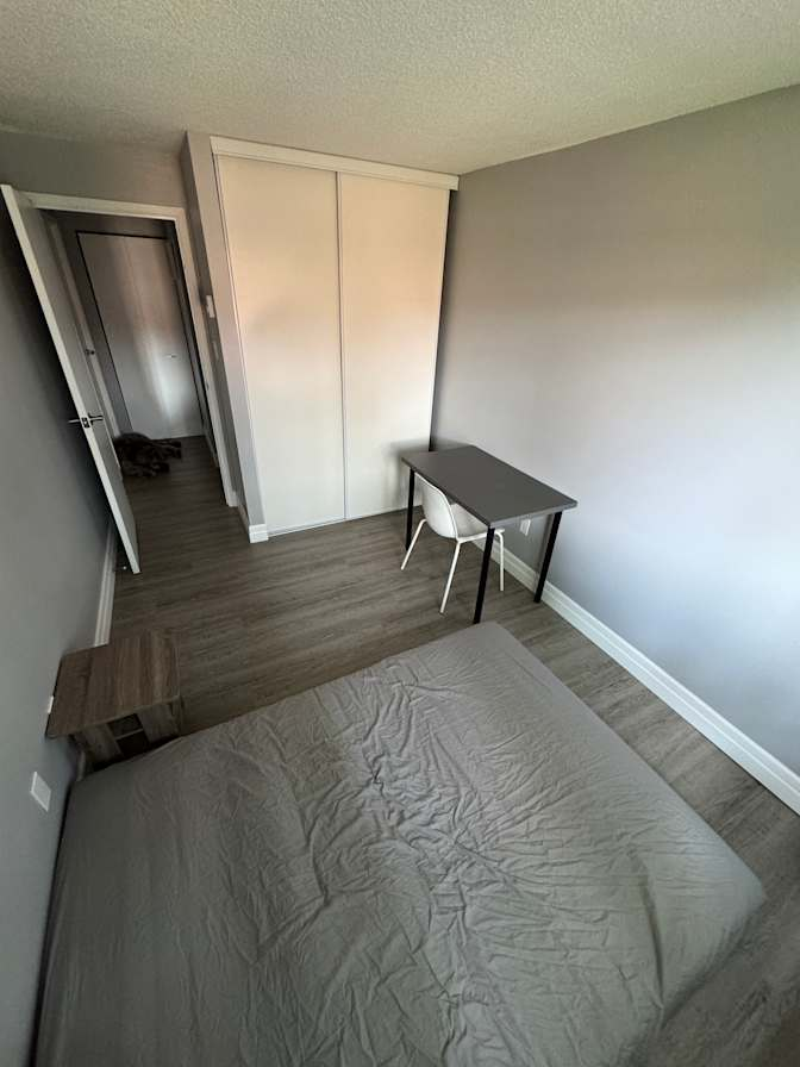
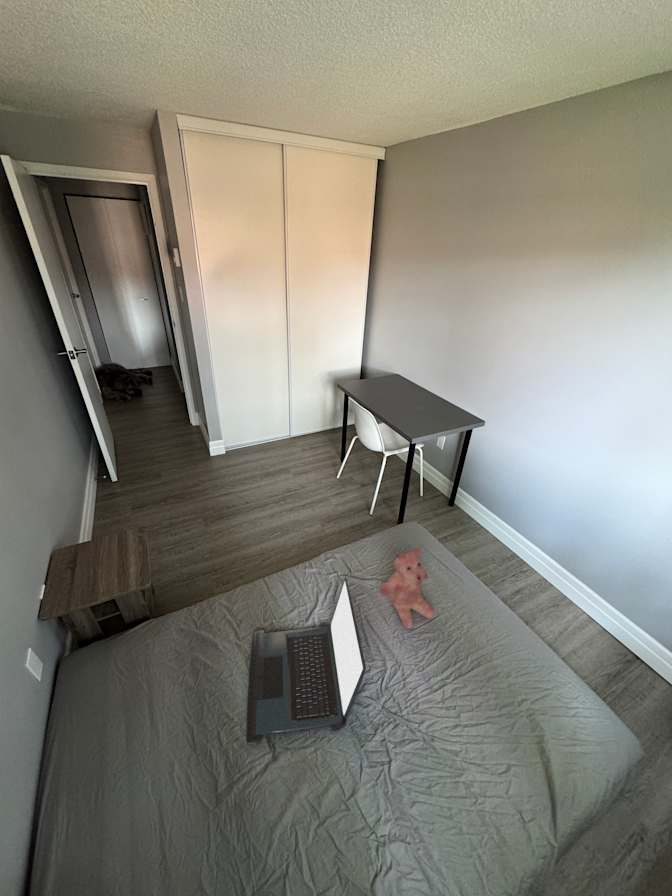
+ laptop [246,576,367,746]
+ teddy bear [379,547,436,630]
